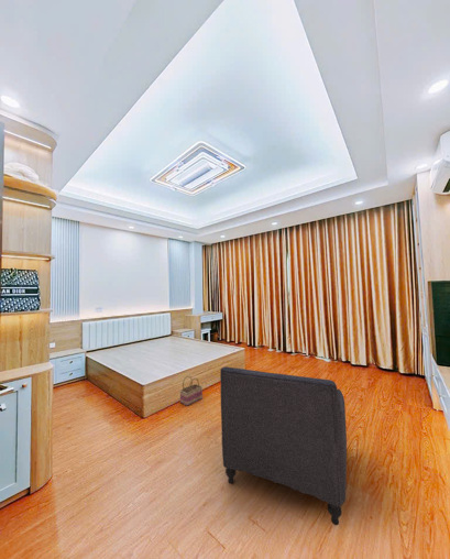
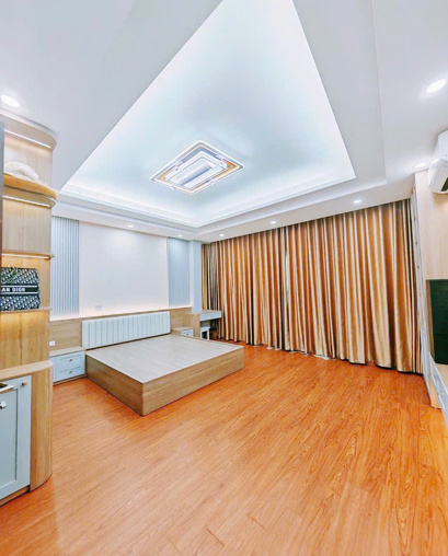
- basket [179,374,204,407]
- armchair [219,365,348,526]
